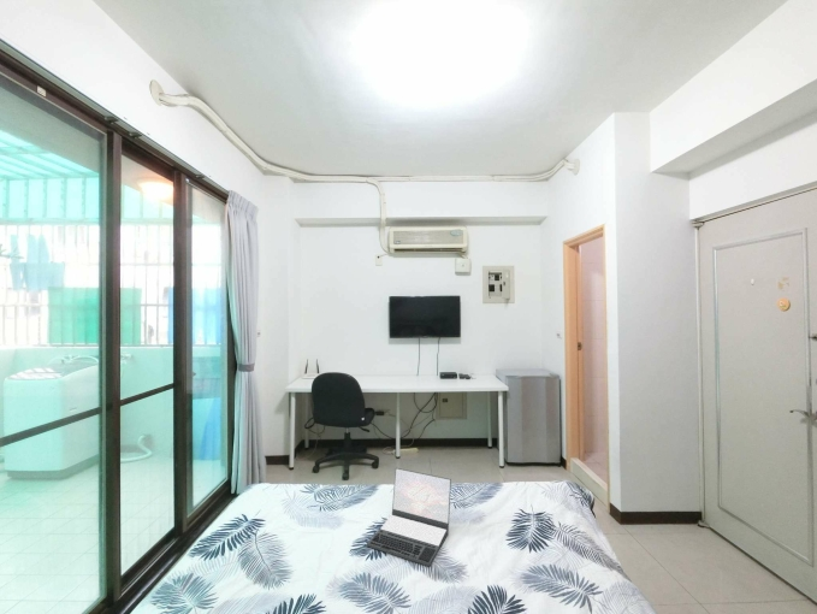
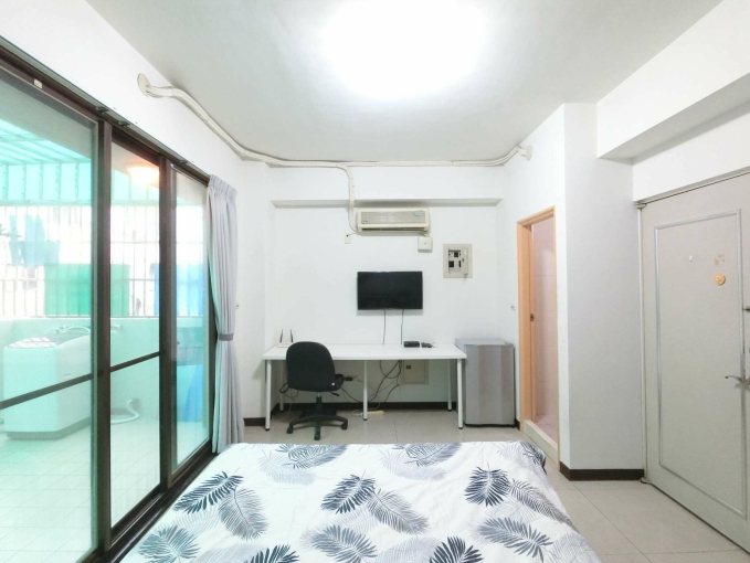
- laptop [366,467,452,567]
